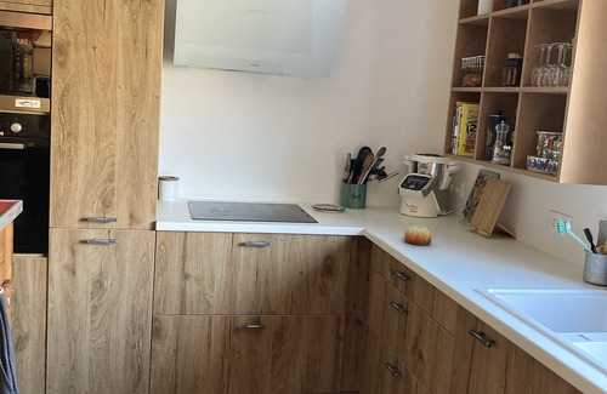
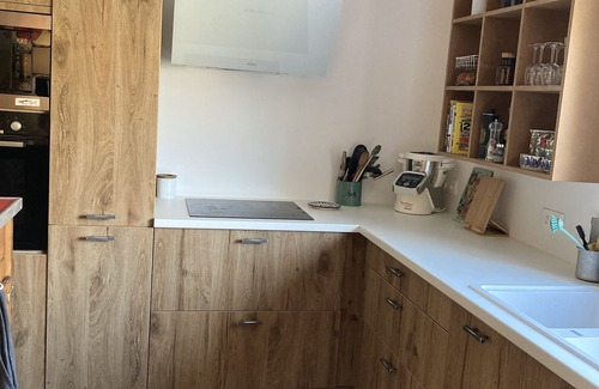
- fruit [403,224,432,246]
